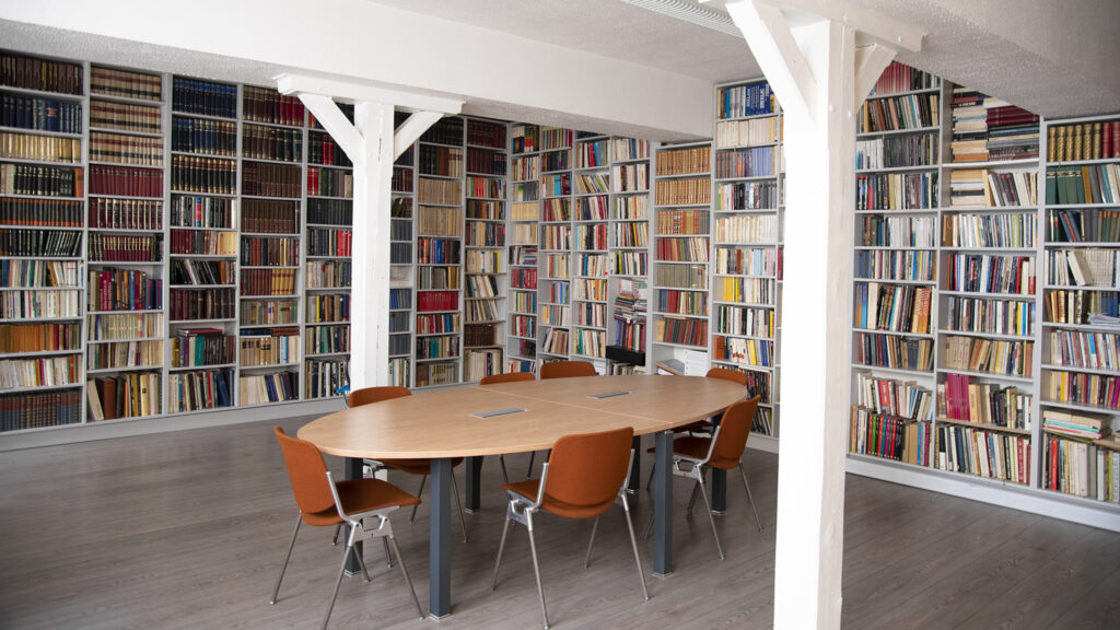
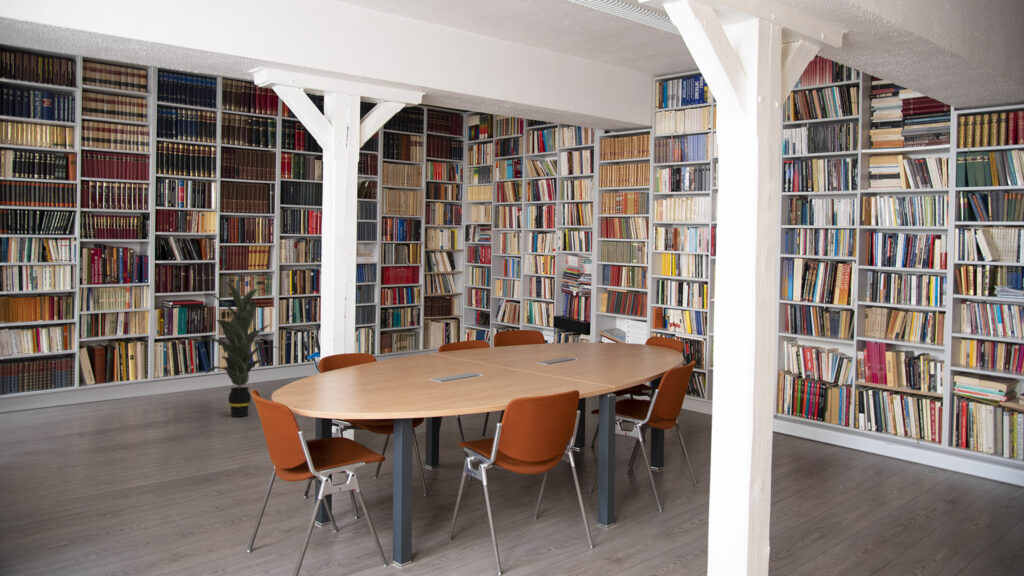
+ indoor plant [196,280,281,418]
